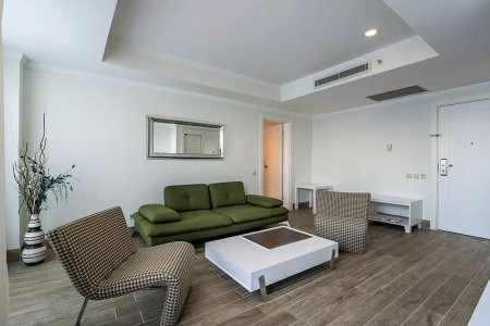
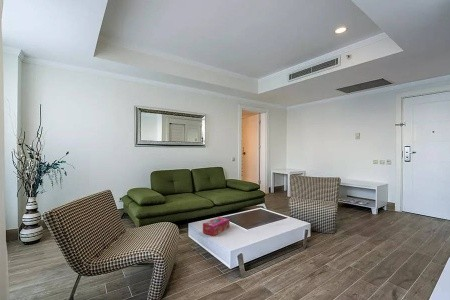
+ tissue box [202,216,230,237]
